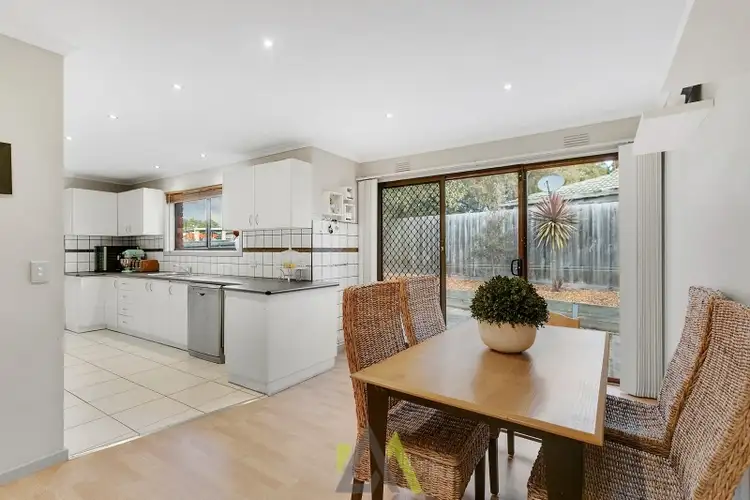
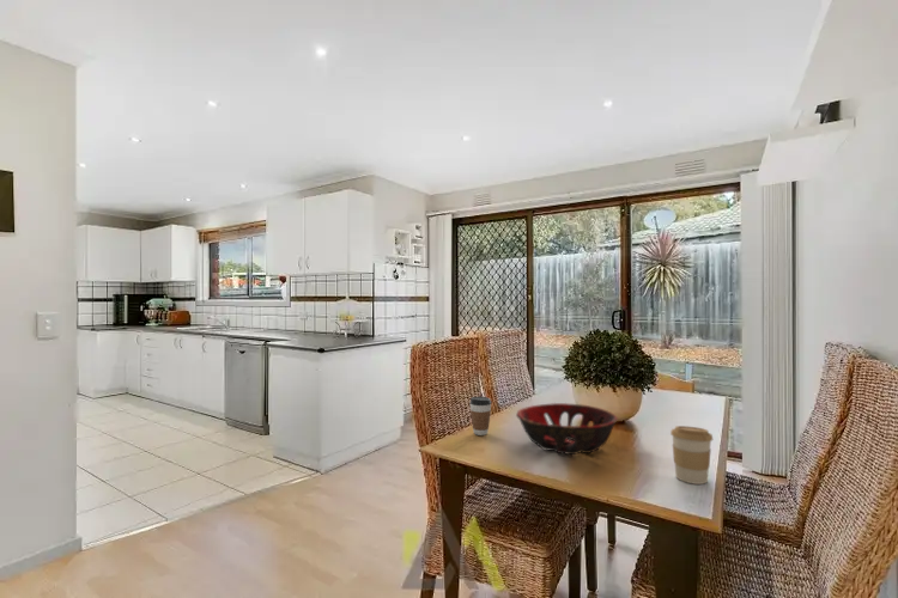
+ coffee cup [669,425,714,486]
+ coffee cup [468,396,492,437]
+ decorative bowl [515,402,619,456]
